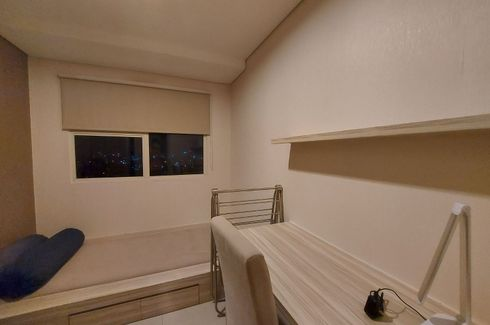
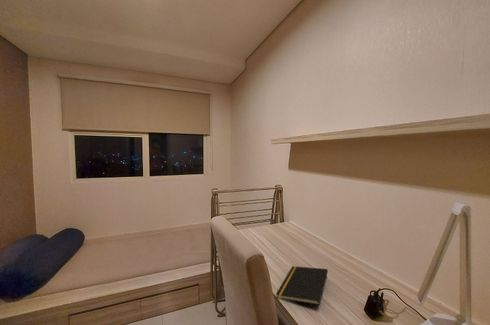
+ notepad [275,265,329,306]
